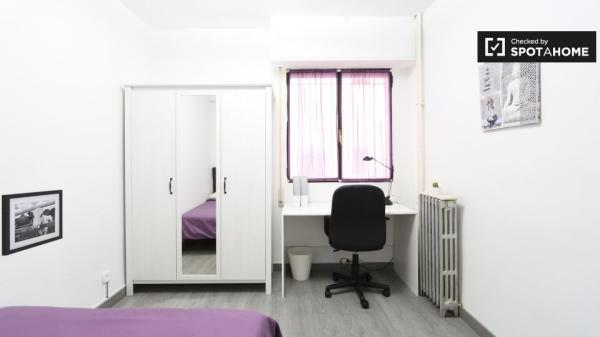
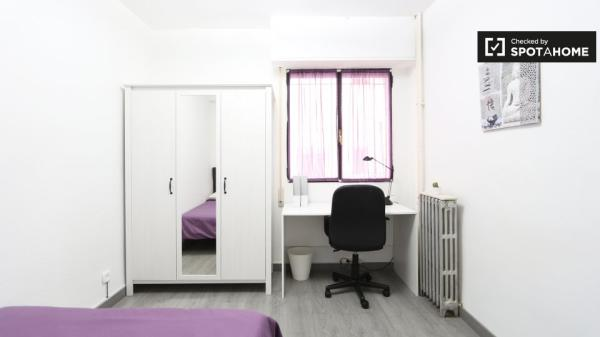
- picture frame [1,189,64,257]
